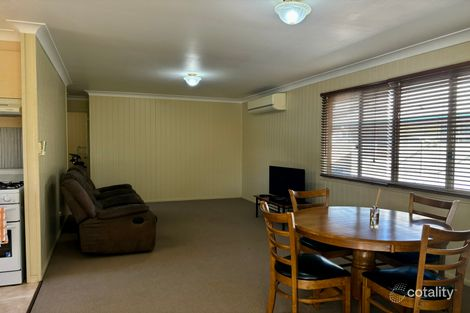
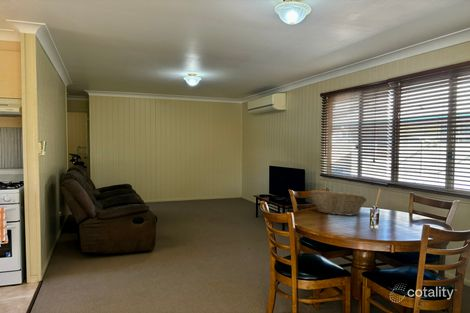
+ fruit basket [308,189,368,217]
